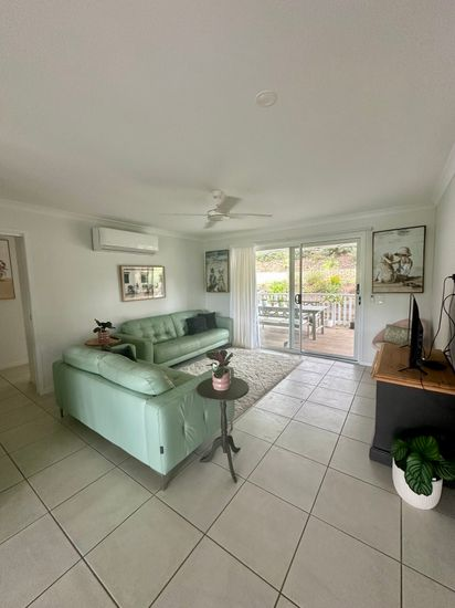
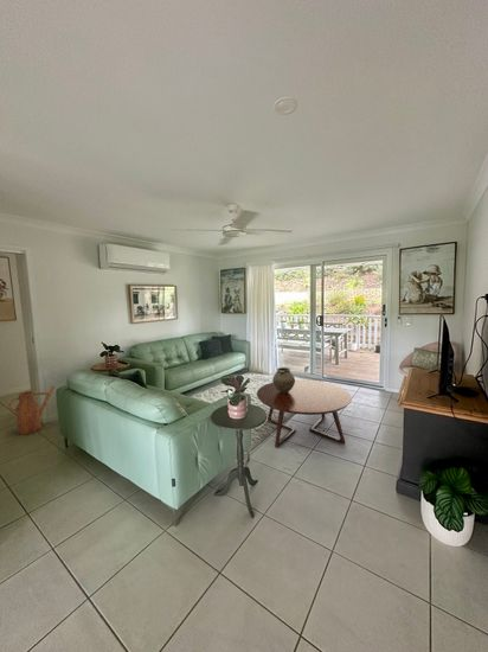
+ ceramic pot [271,366,296,394]
+ watering can [7,385,56,436]
+ coffee table [256,378,353,448]
